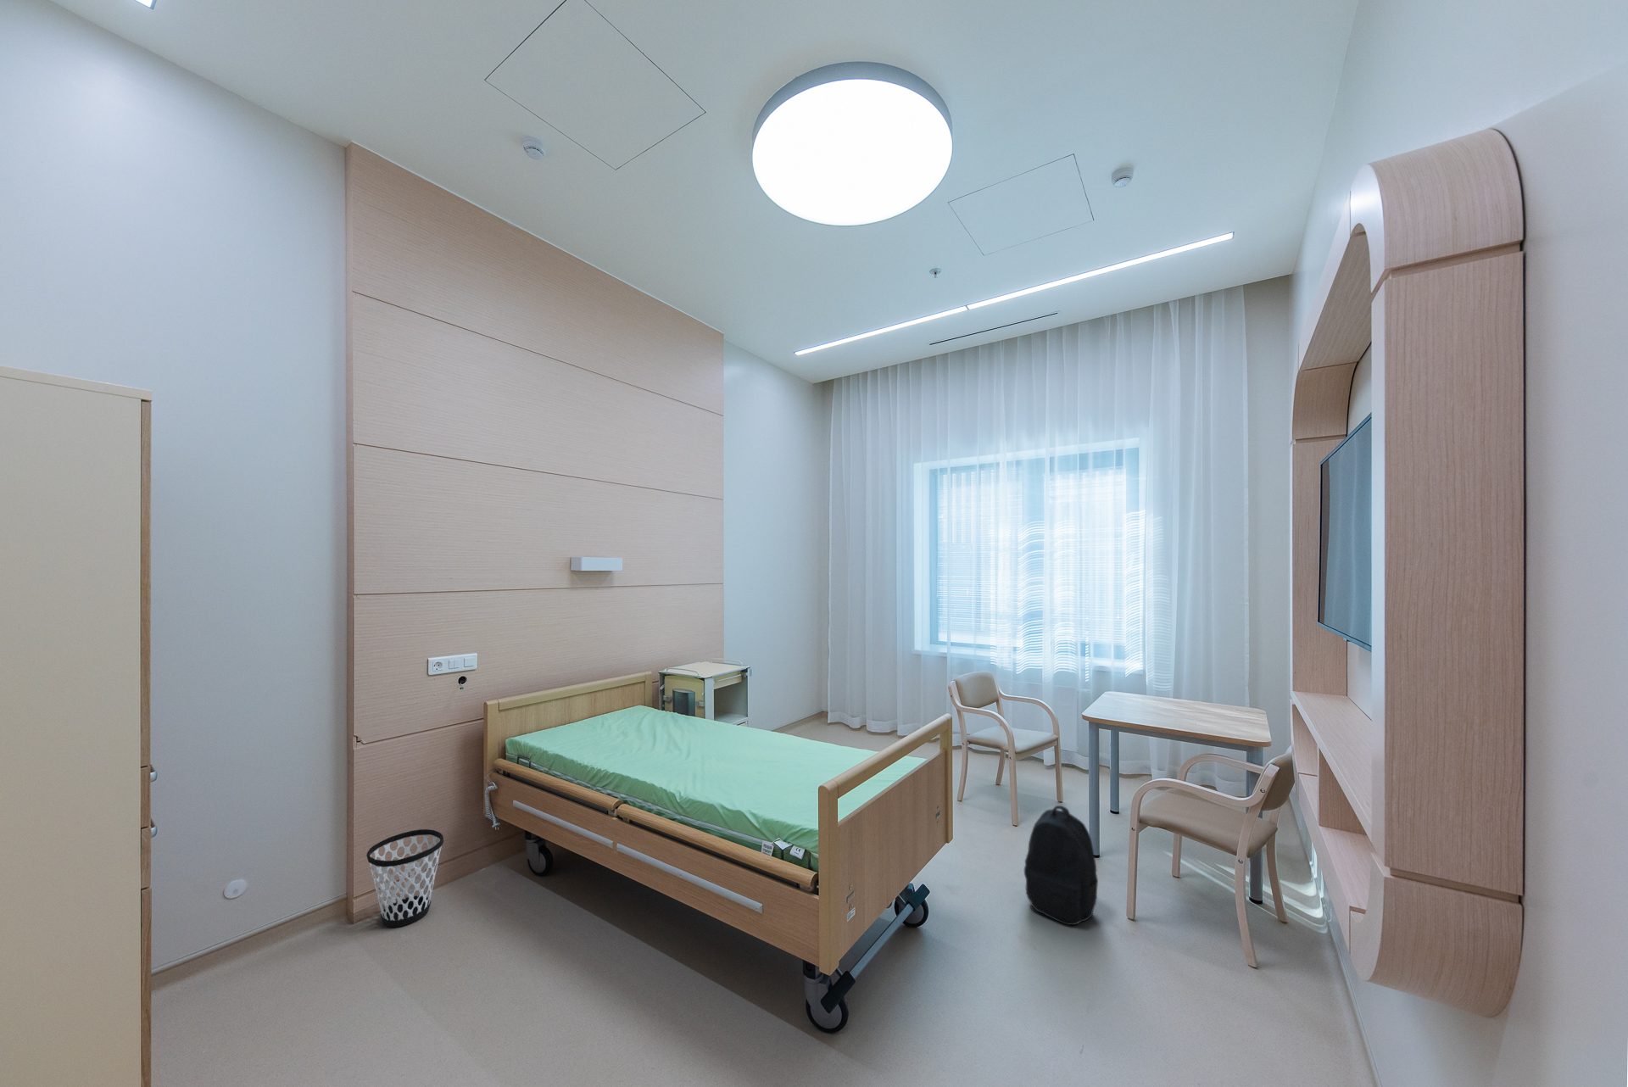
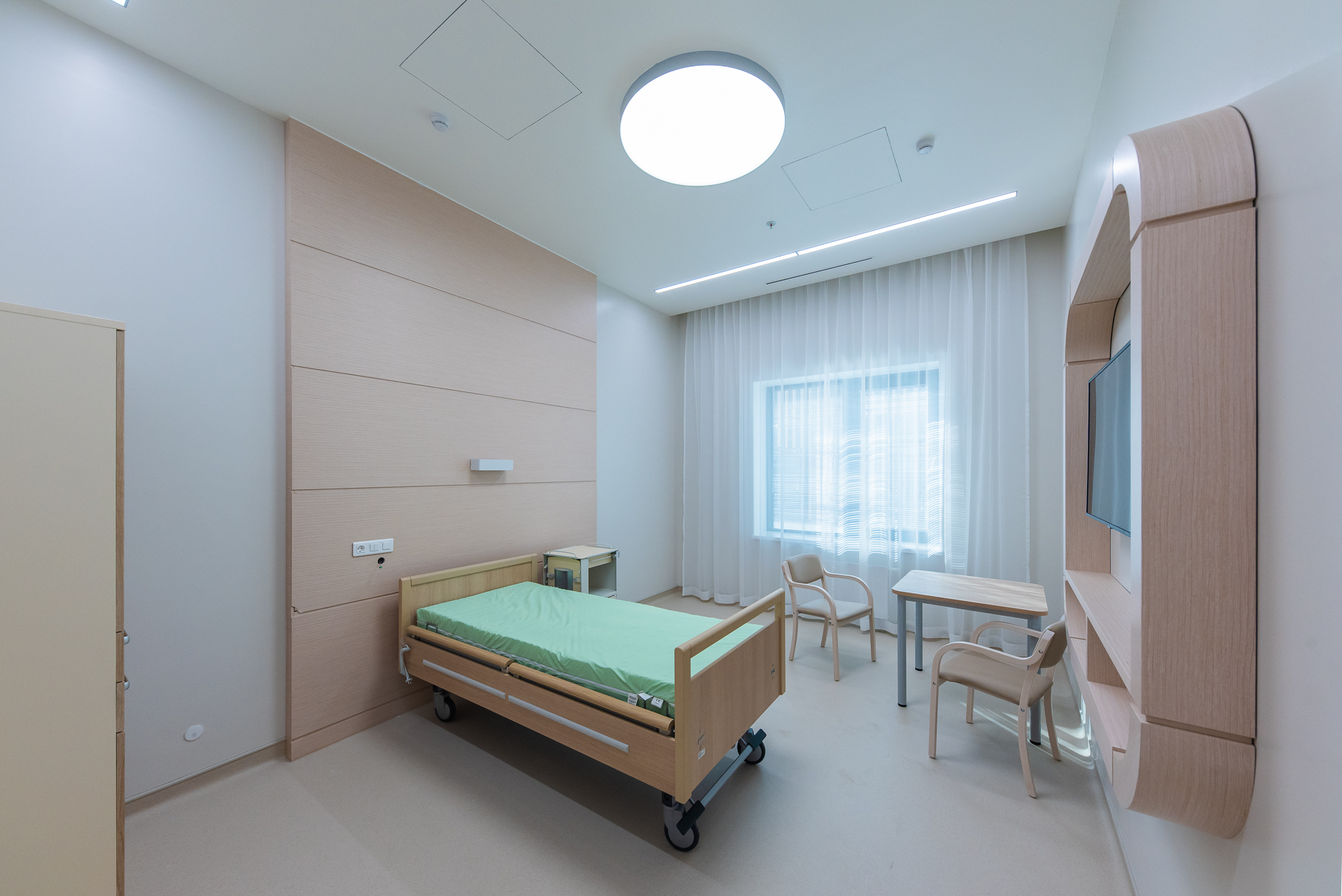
- backpack [1024,804,1099,926]
- wastebasket [365,829,444,928]
